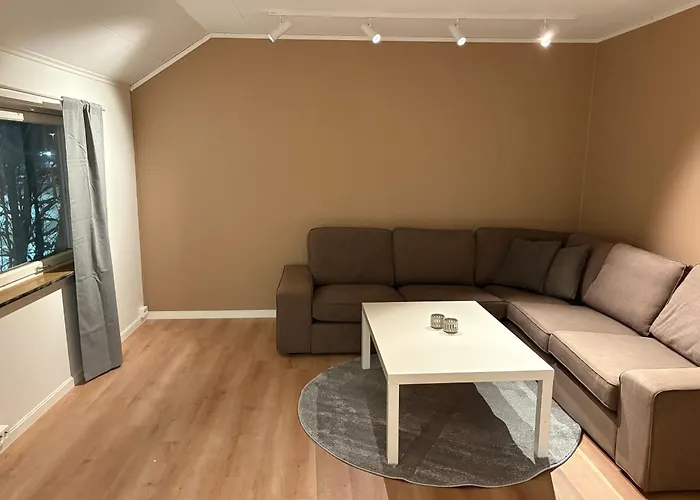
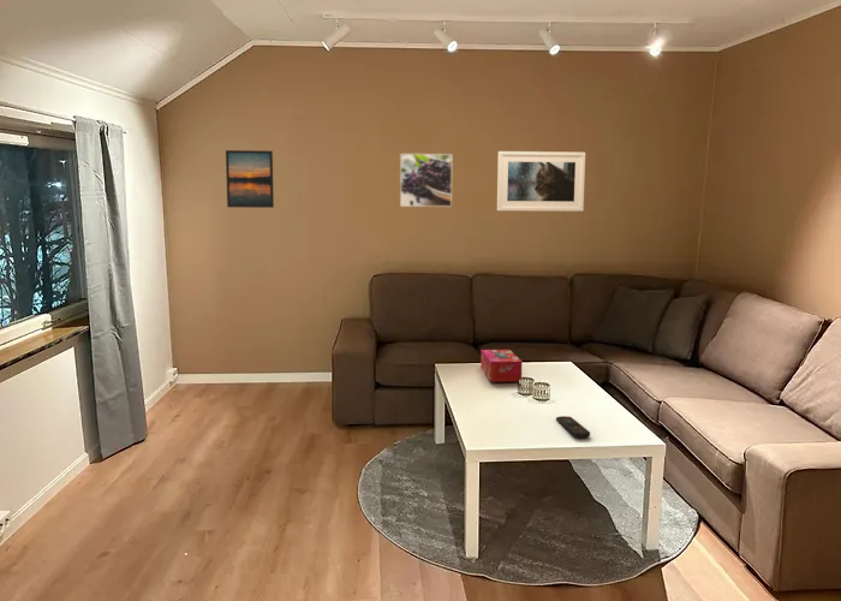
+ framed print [399,153,453,208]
+ remote control [555,415,591,439]
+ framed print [225,149,275,209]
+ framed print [496,150,586,213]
+ tissue box [479,349,523,383]
